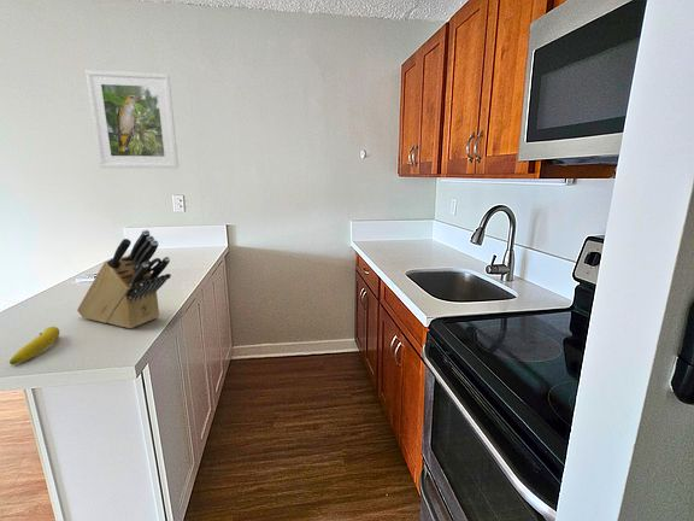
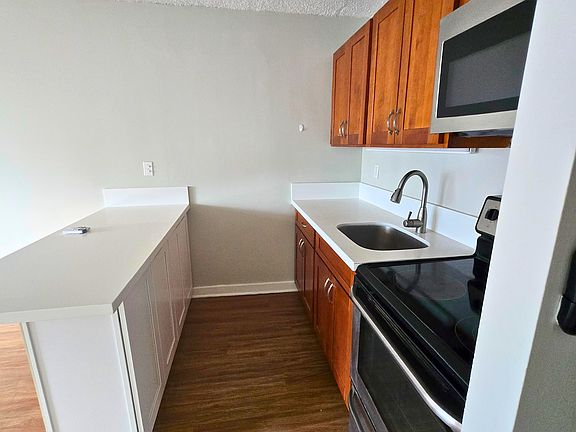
- knife block [76,229,172,329]
- fruit [8,326,60,365]
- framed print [84,69,180,169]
